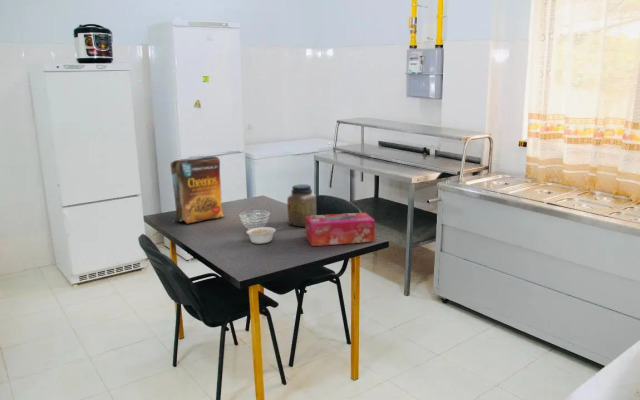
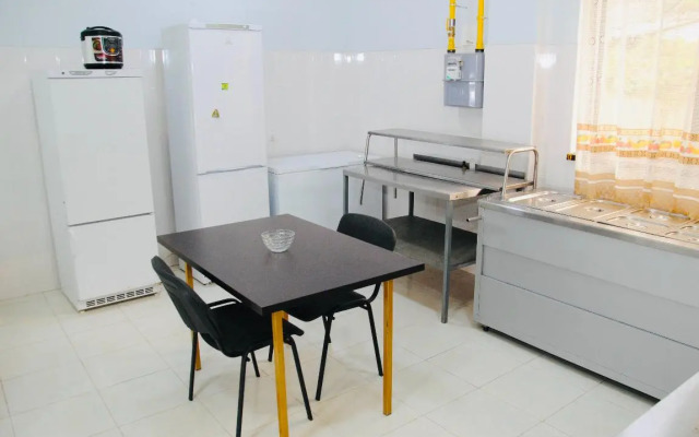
- tissue box [304,212,376,247]
- cereal box [169,155,224,225]
- jar [286,183,317,228]
- legume [245,226,282,245]
